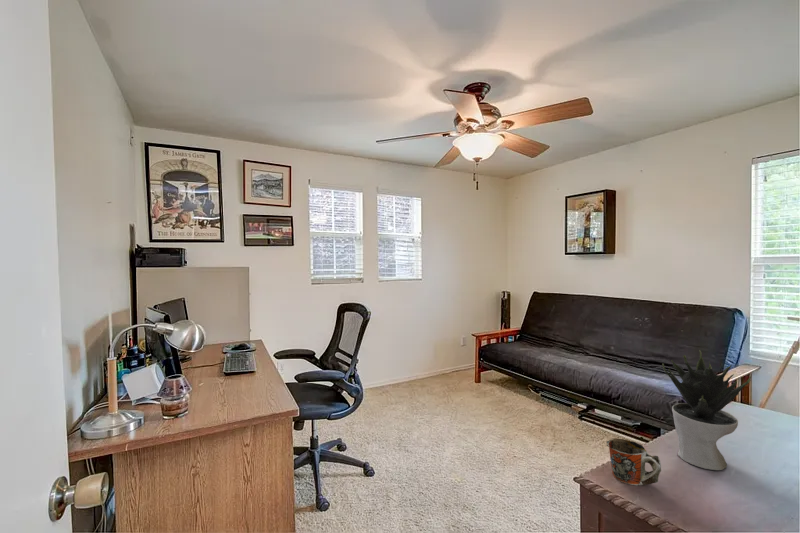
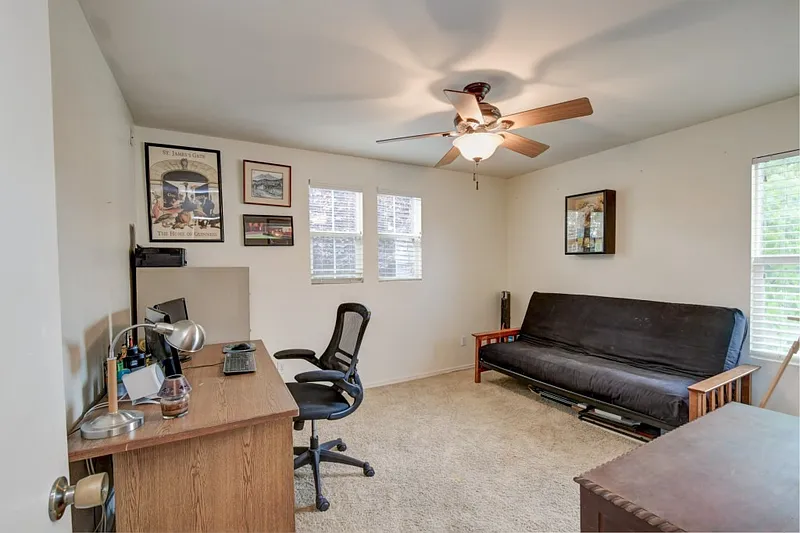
- potted plant [661,349,752,471]
- mug [606,437,662,486]
